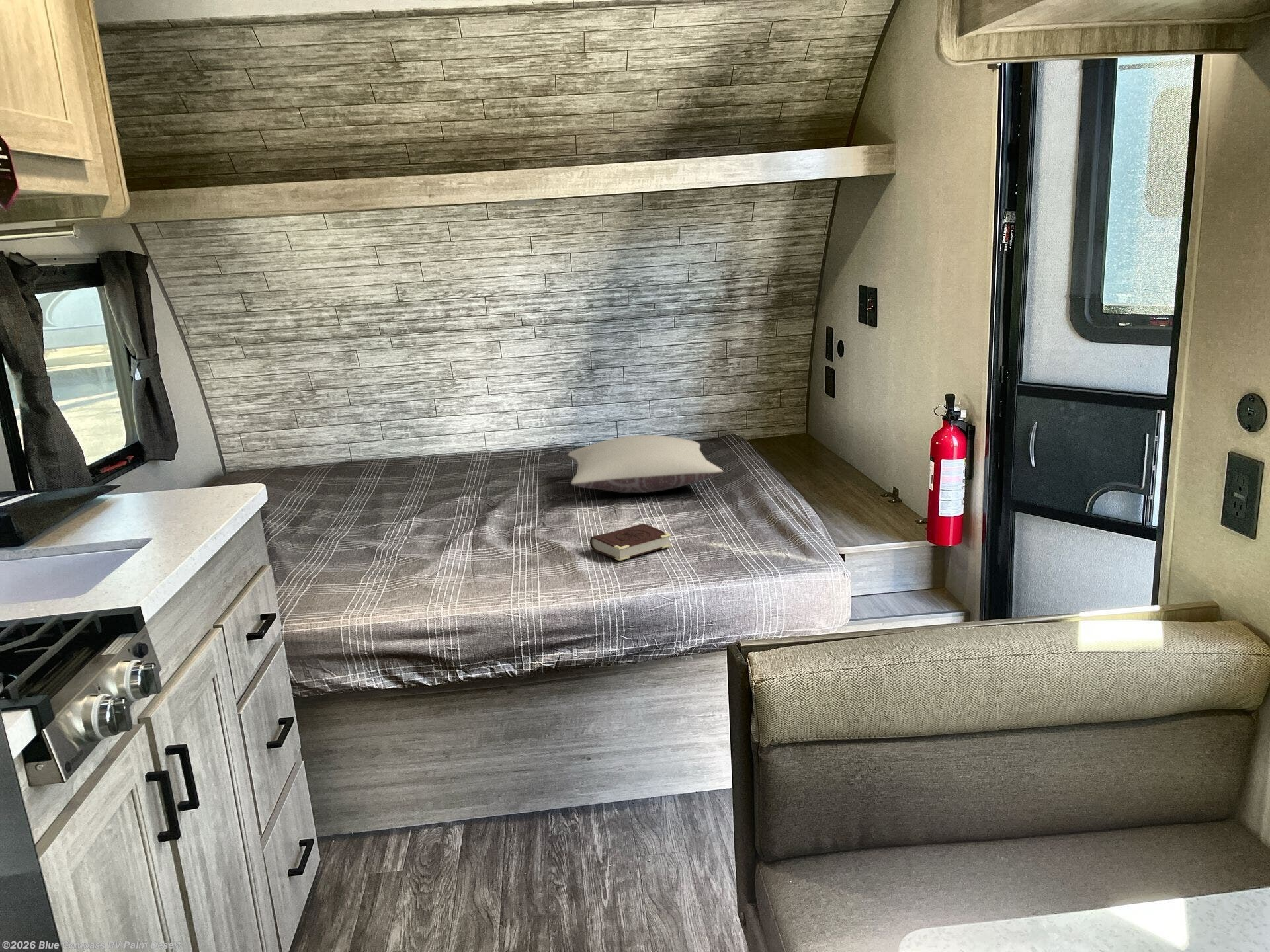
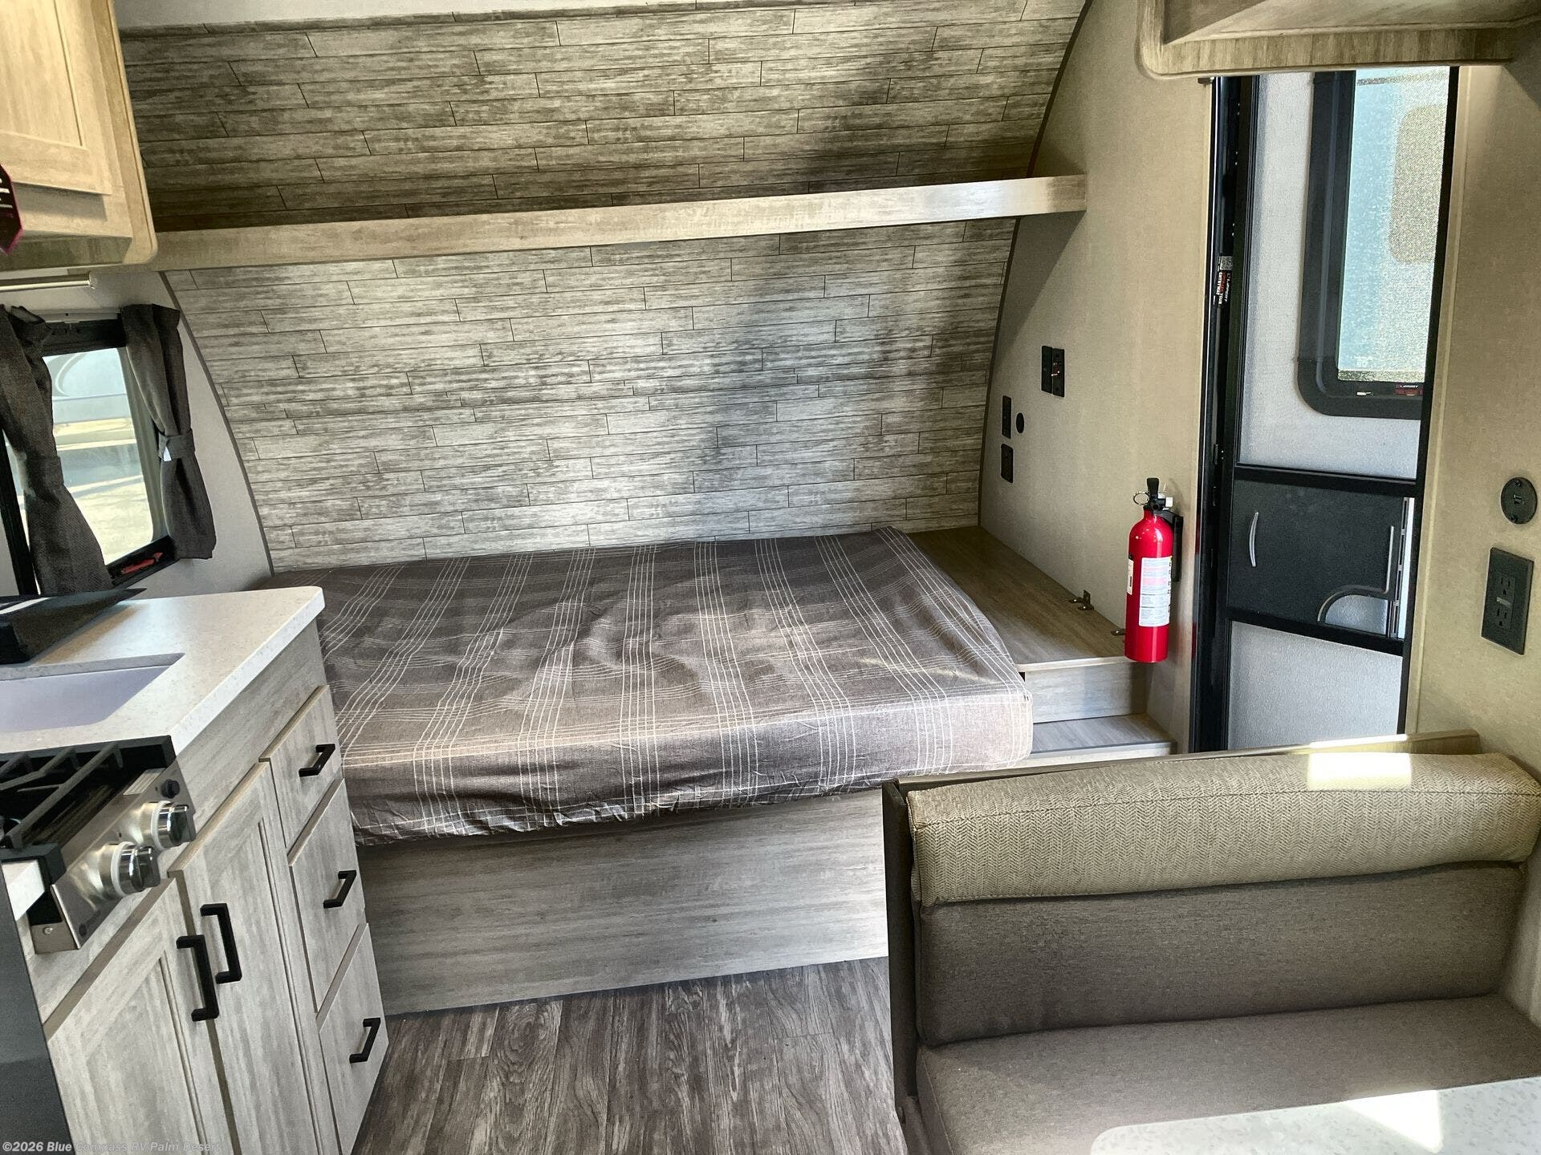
- pillow [568,434,724,493]
- book [589,523,673,561]
